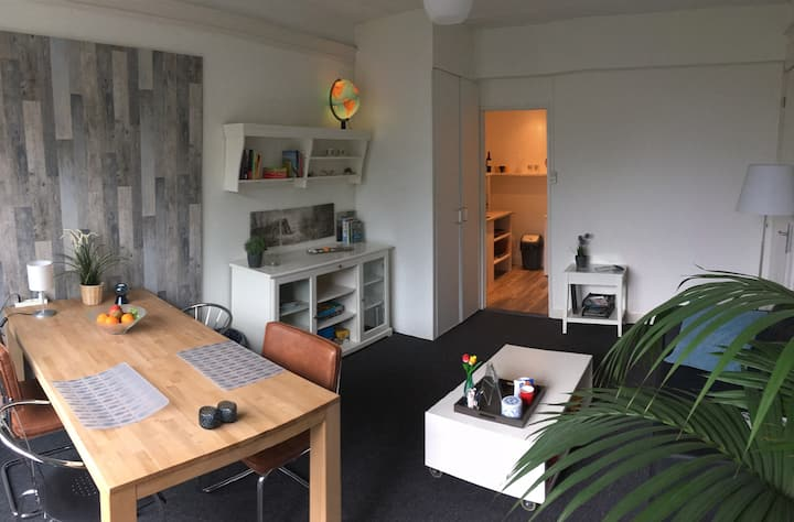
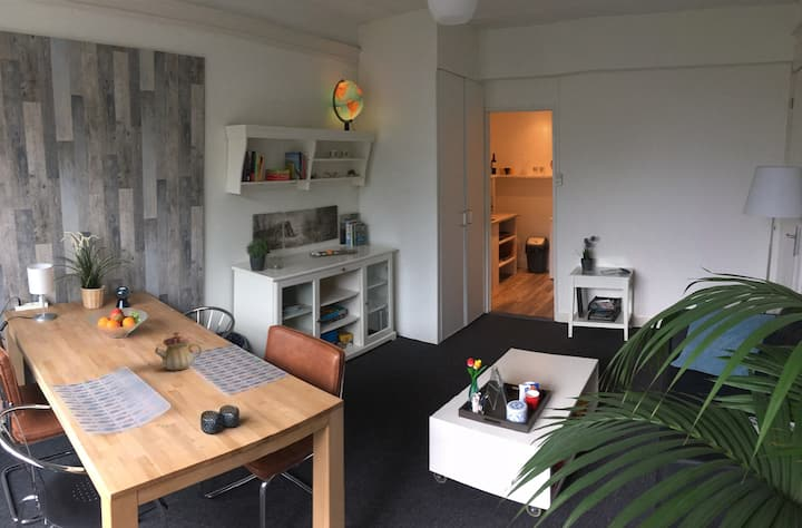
+ teapot [154,331,203,371]
